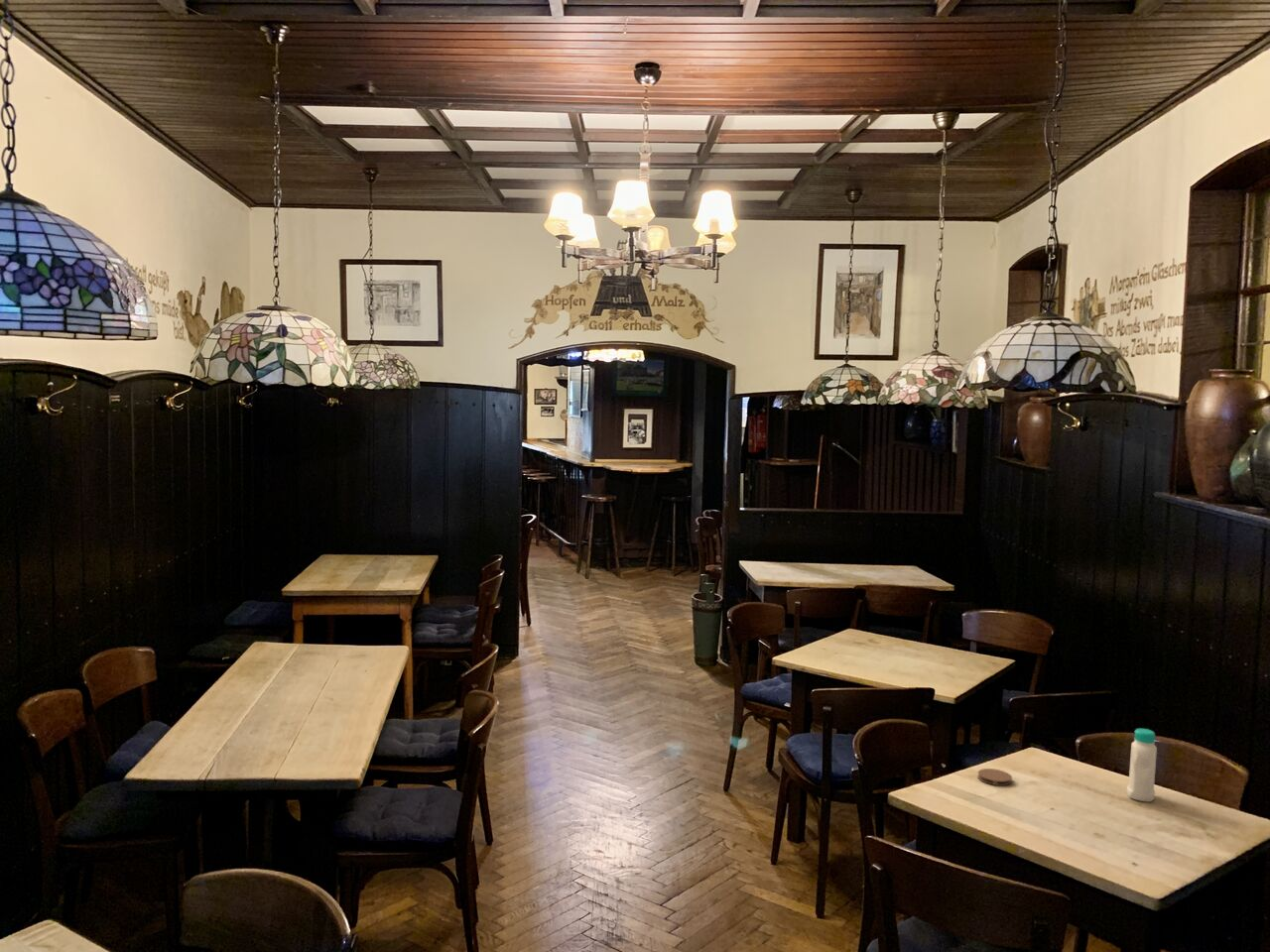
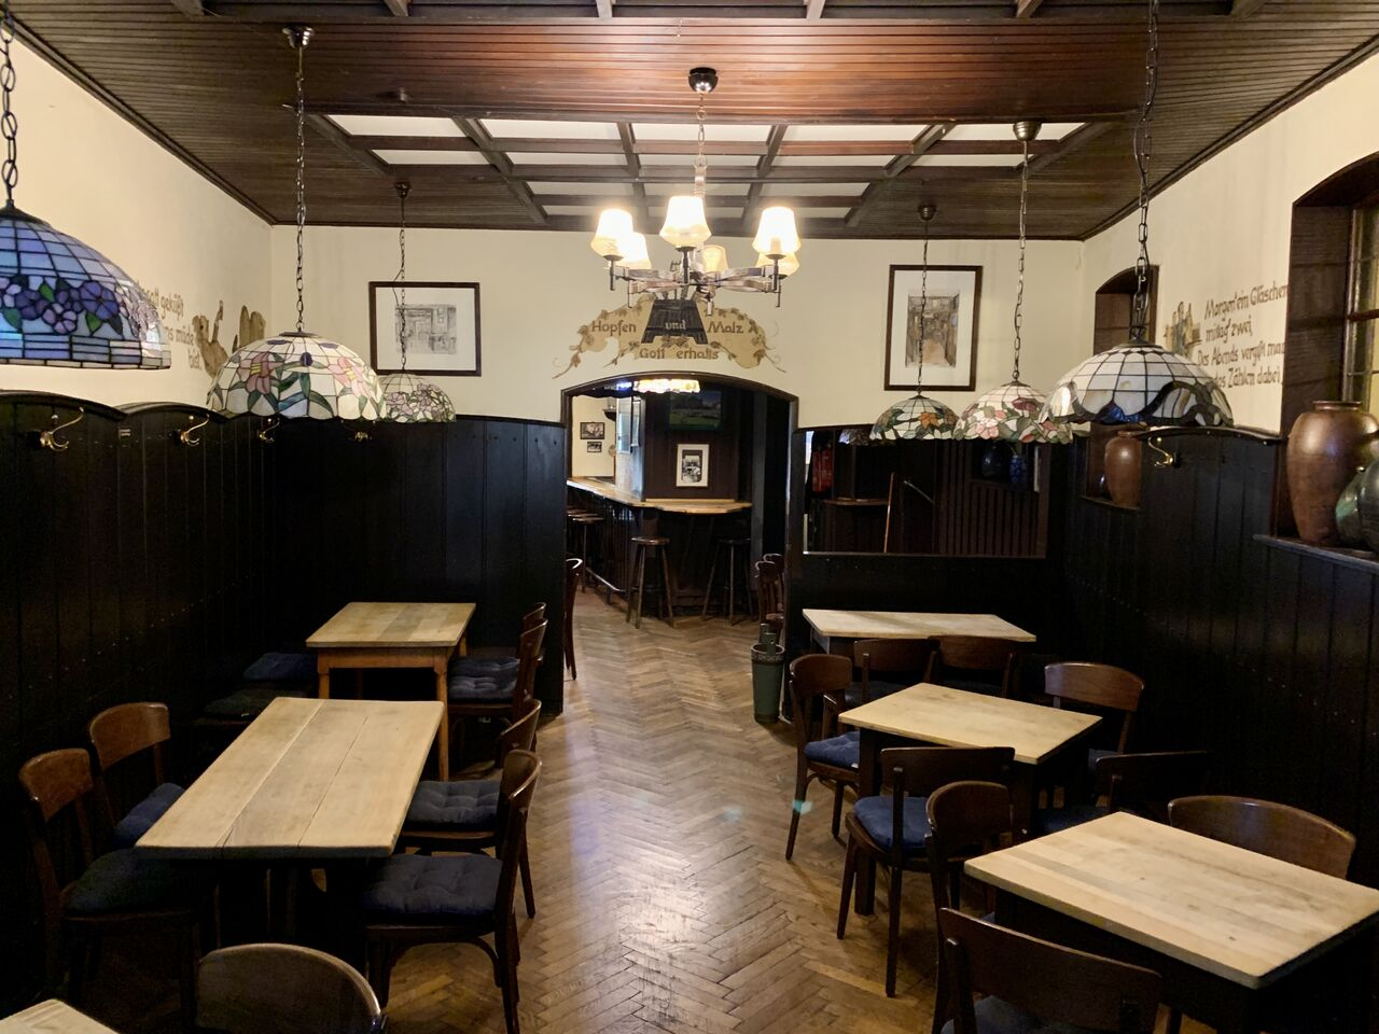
- coaster [976,768,1013,786]
- bottle [1126,728,1158,803]
